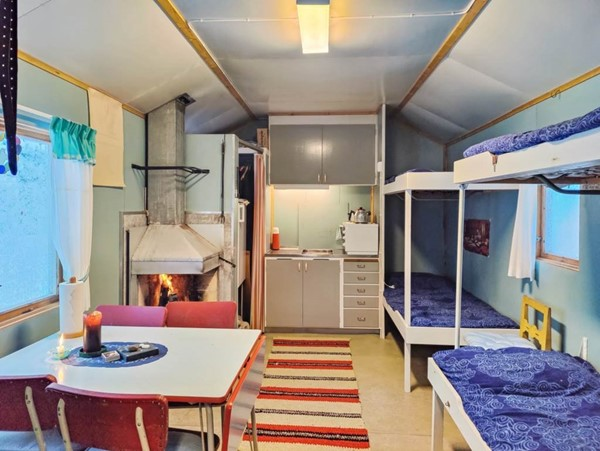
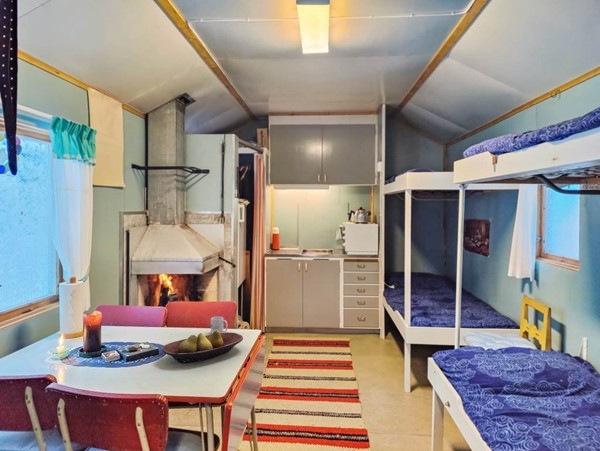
+ mug [210,316,229,334]
+ fruit bowl [160,330,244,364]
